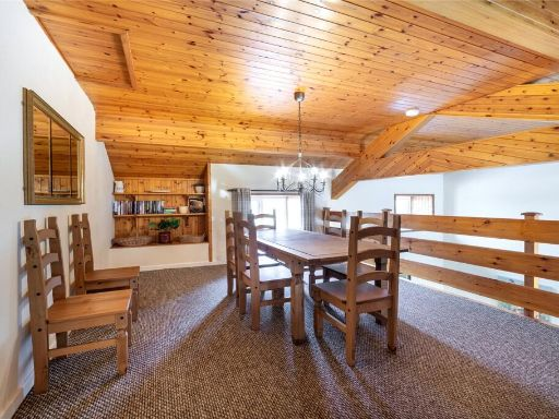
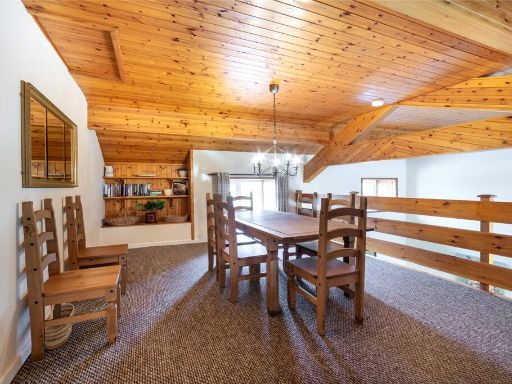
+ basket [44,302,75,350]
